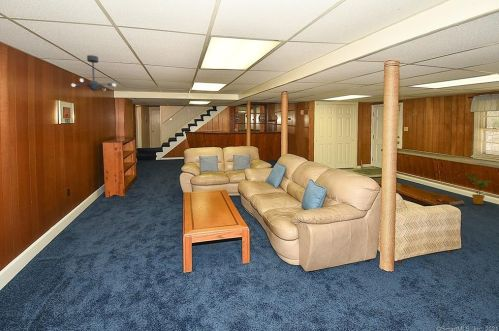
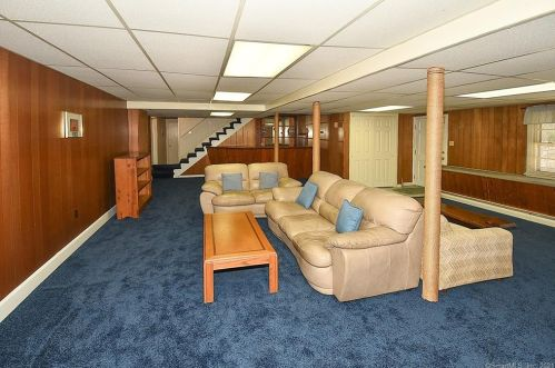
- ceiling light fixture [70,54,117,93]
- house plant [465,172,492,205]
